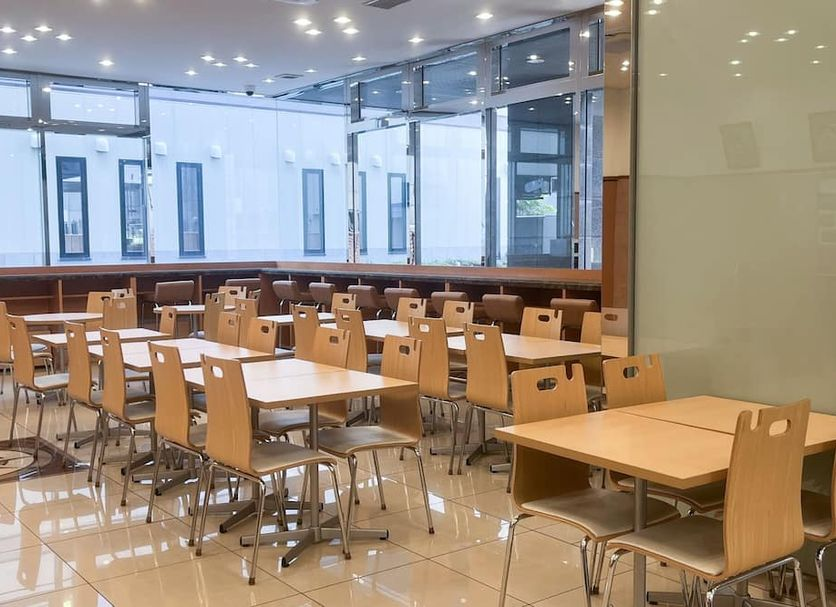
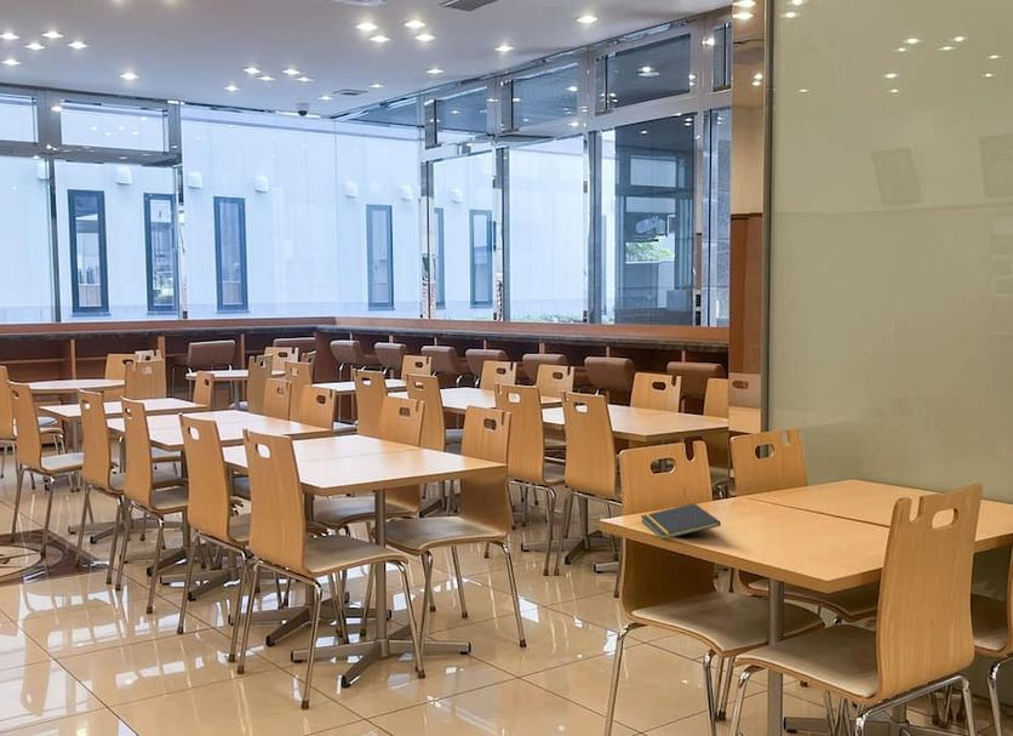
+ notepad [640,502,722,541]
